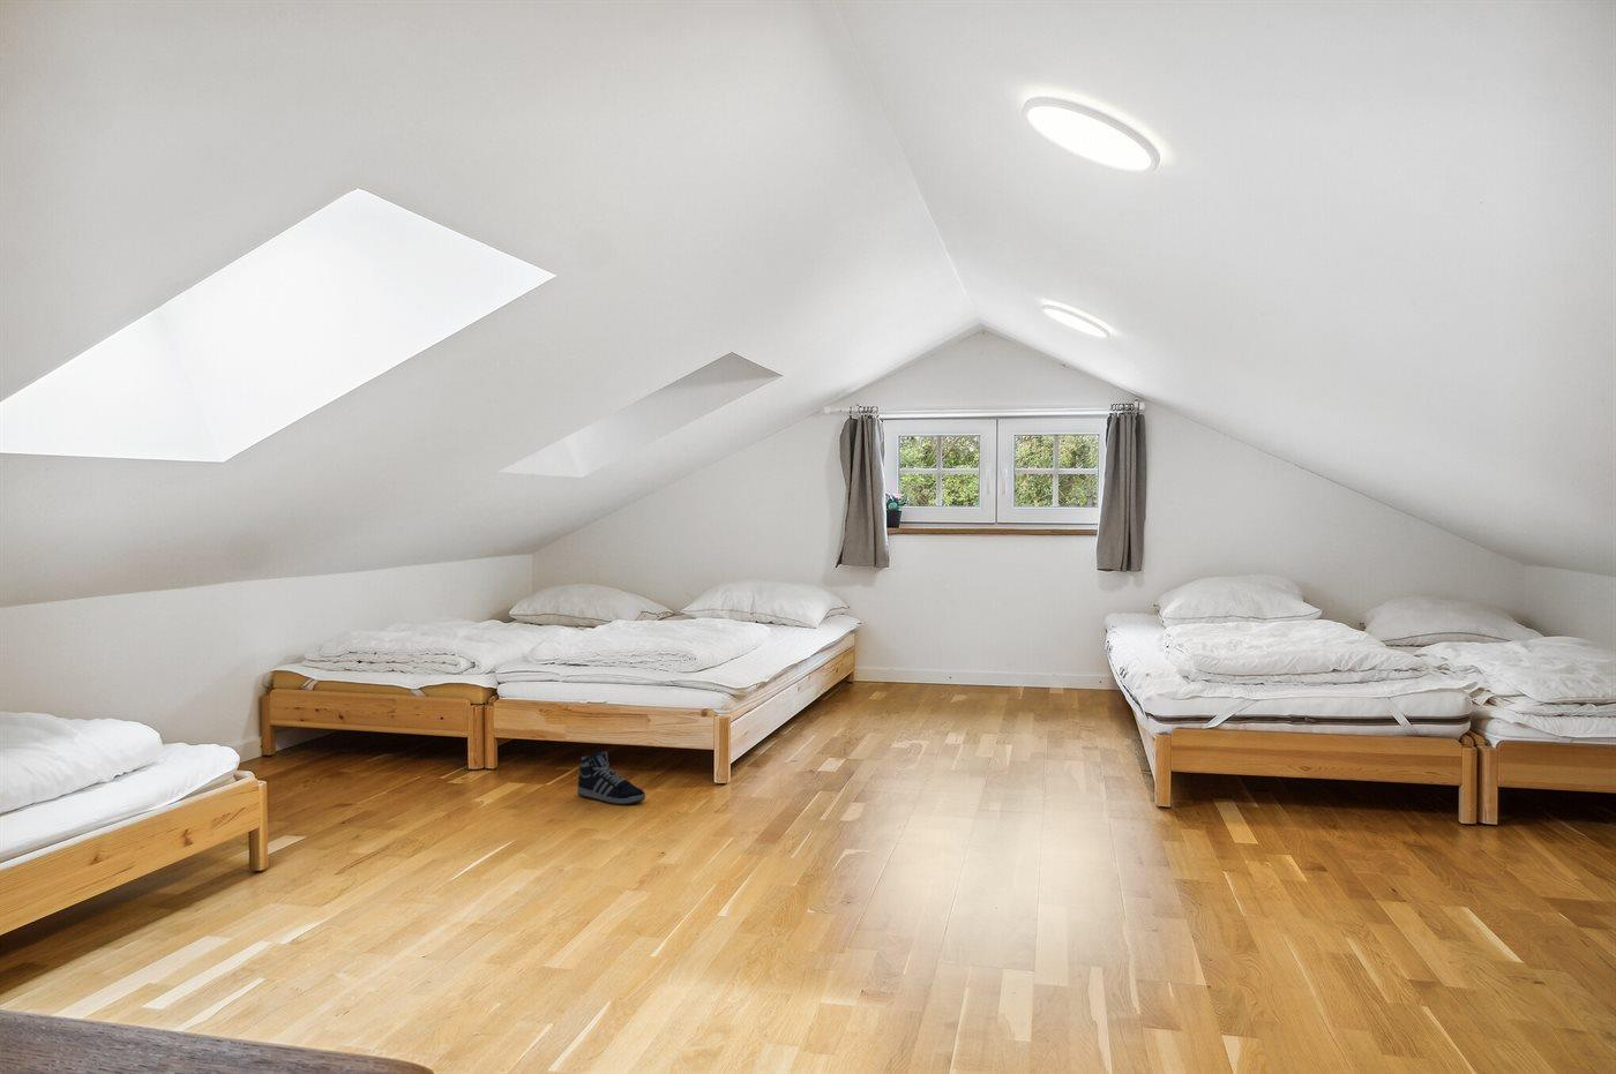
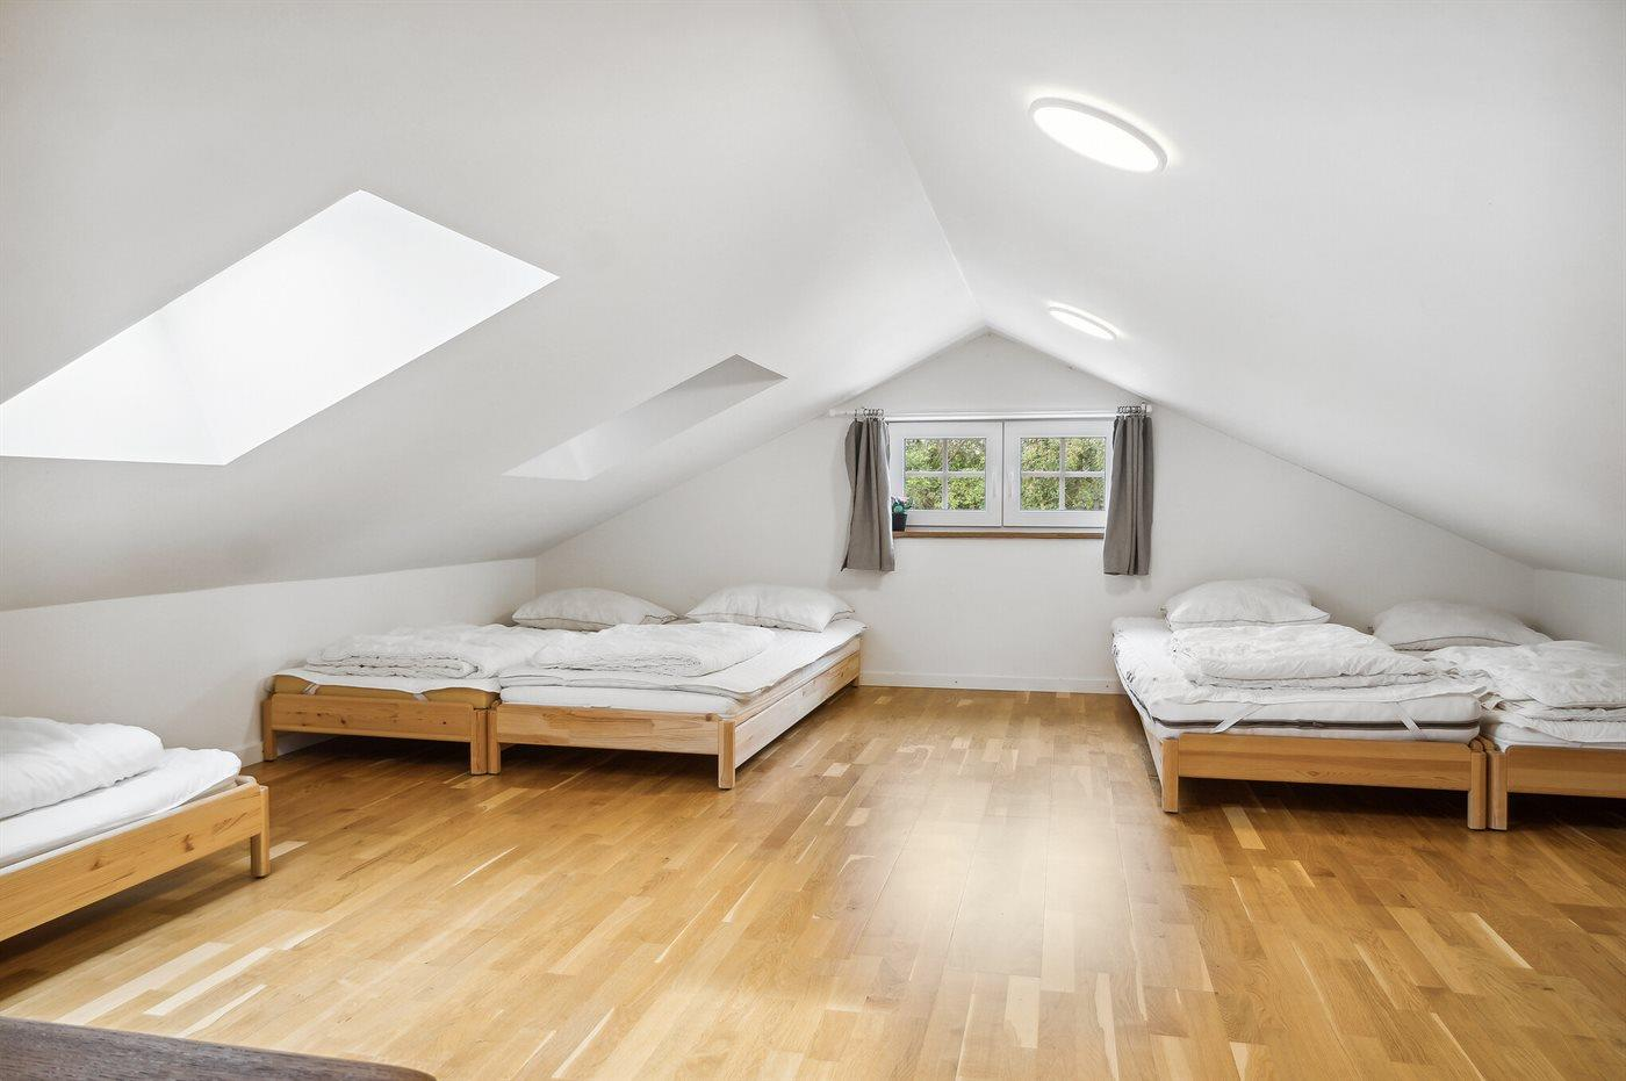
- sneaker [575,750,646,807]
